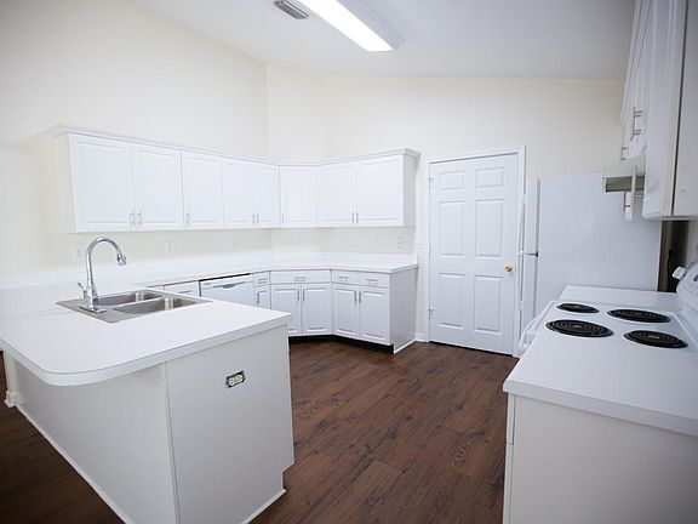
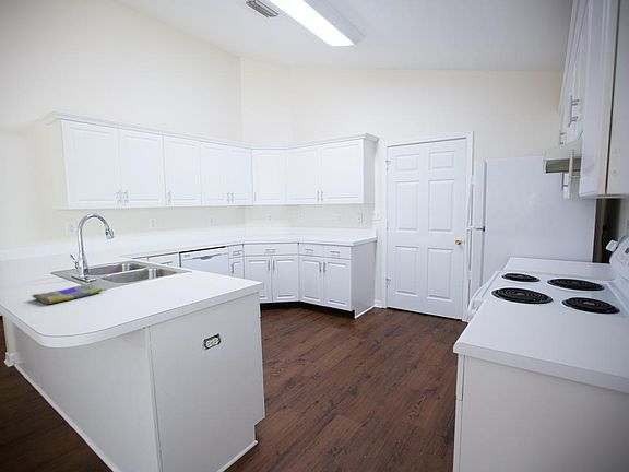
+ dish towel [31,284,103,305]
